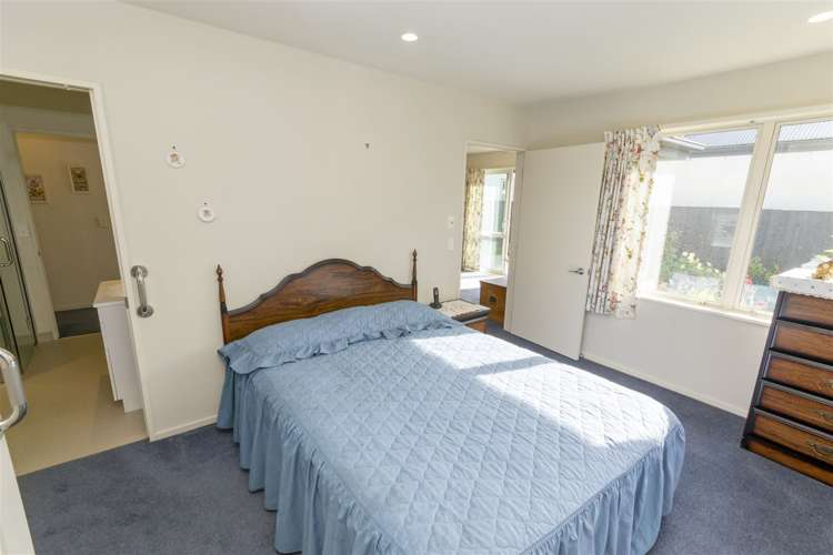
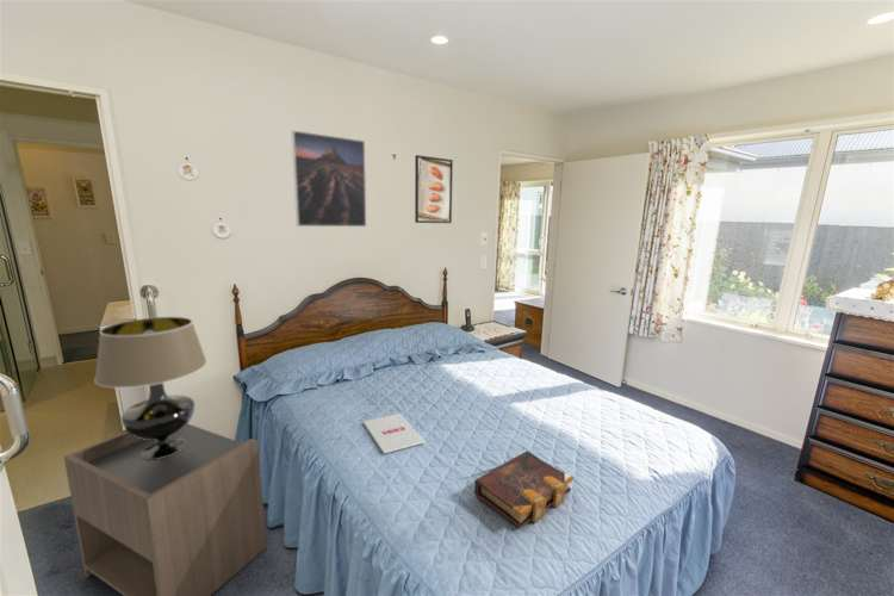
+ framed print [291,129,367,228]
+ book [473,449,575,529]
+ table lamp [93,316,207,460]
+ magazine [362,412,426,455]
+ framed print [414,154,454,224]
+ nightstand [63,423,267,596]
